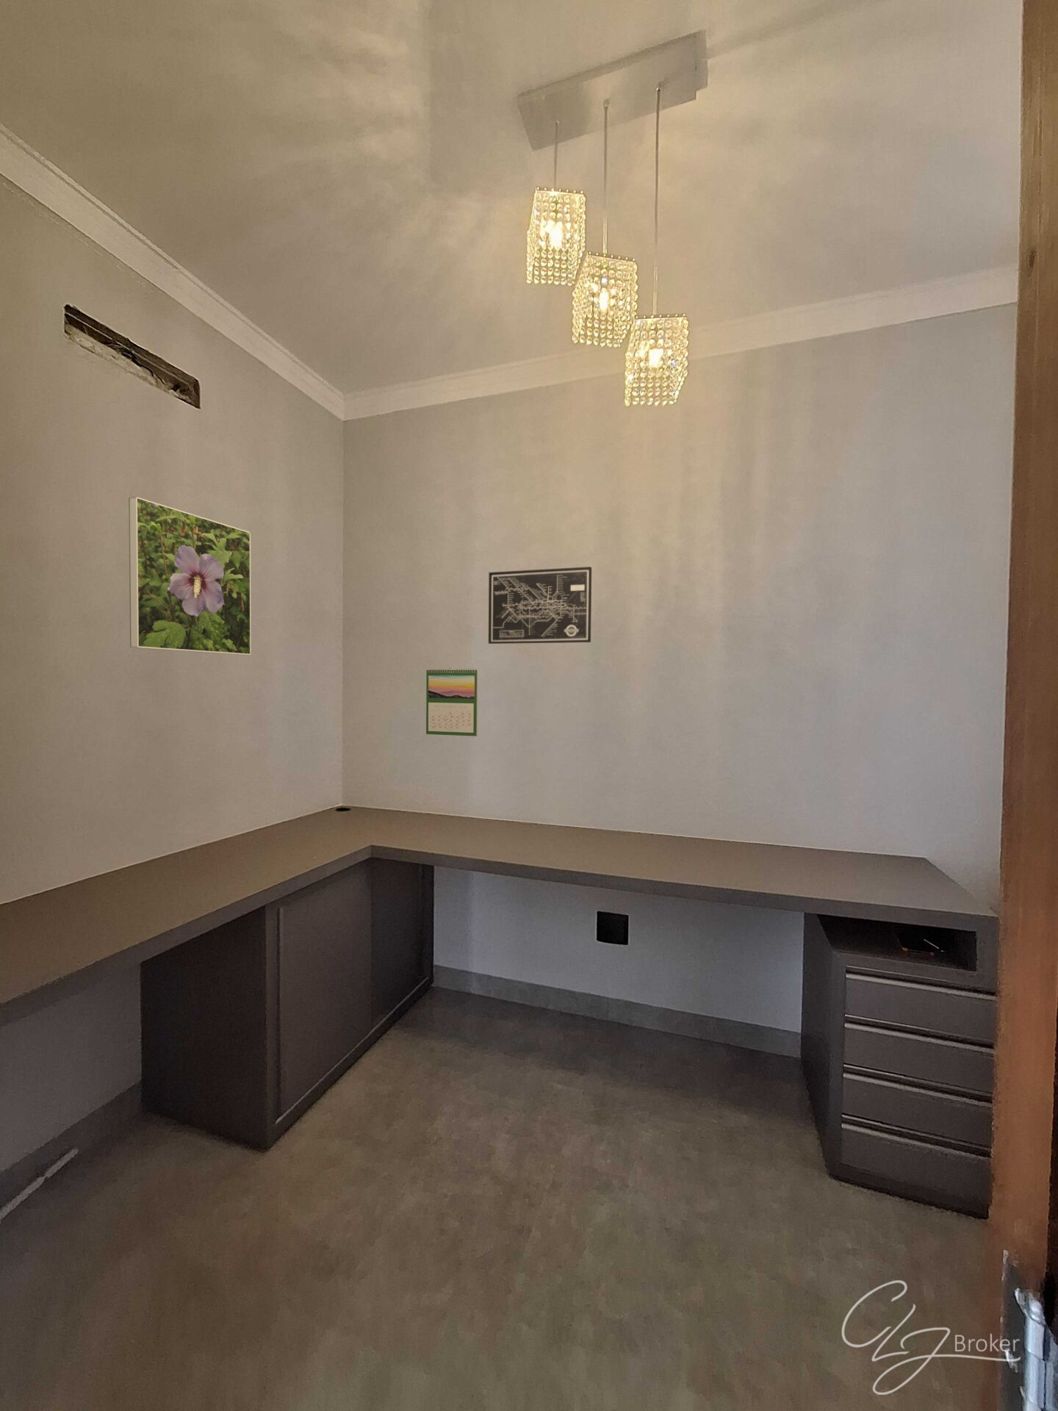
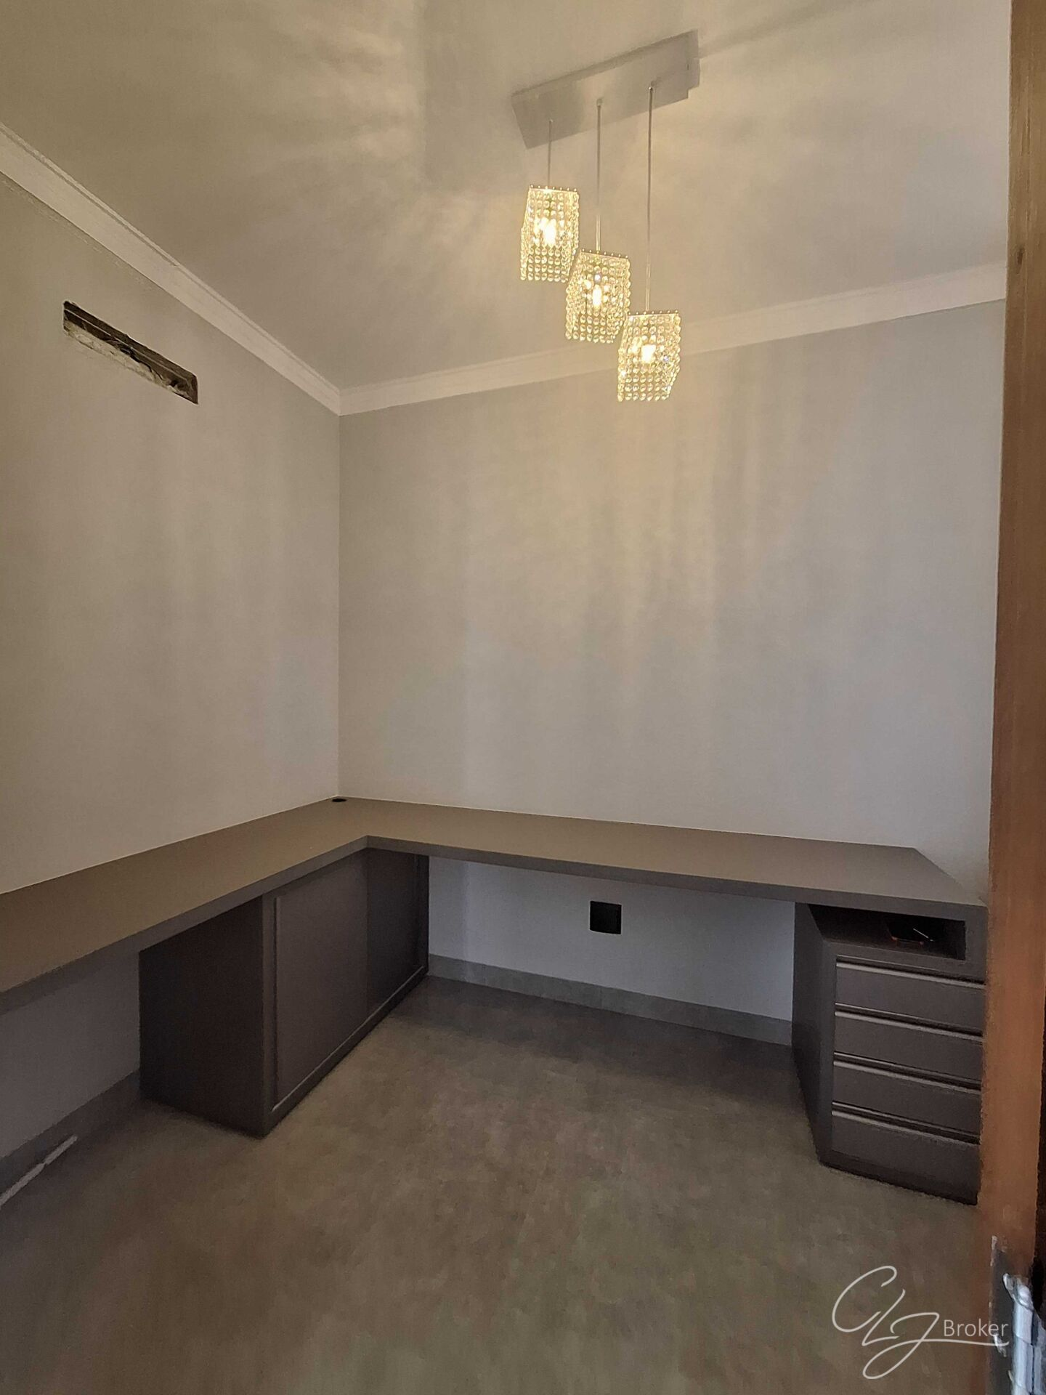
- calendar [426,667,478,737]
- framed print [128,496,252,656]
- wall art [488,566,592,644]
